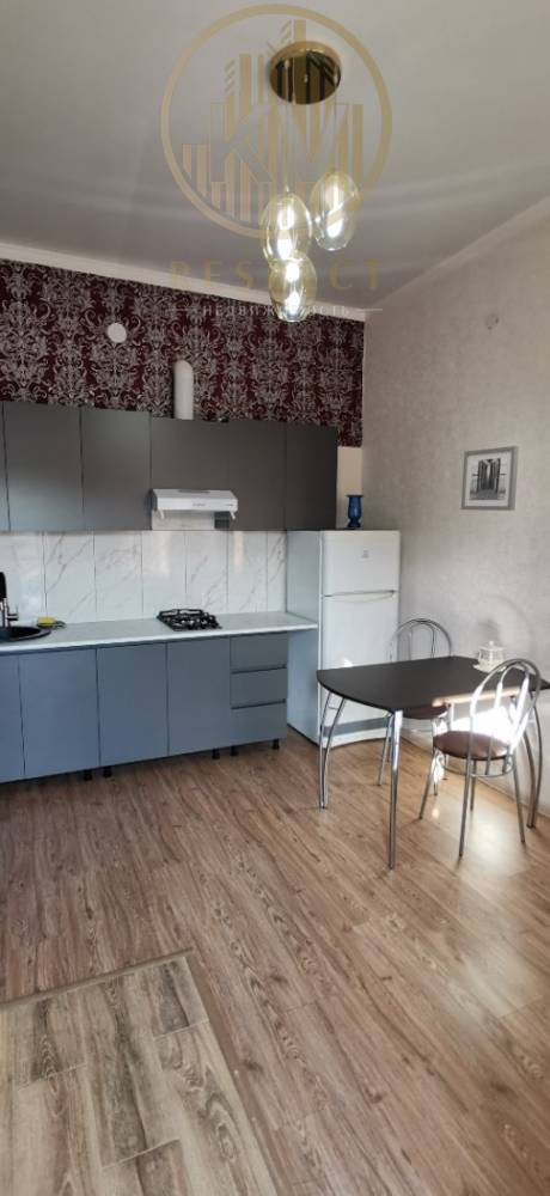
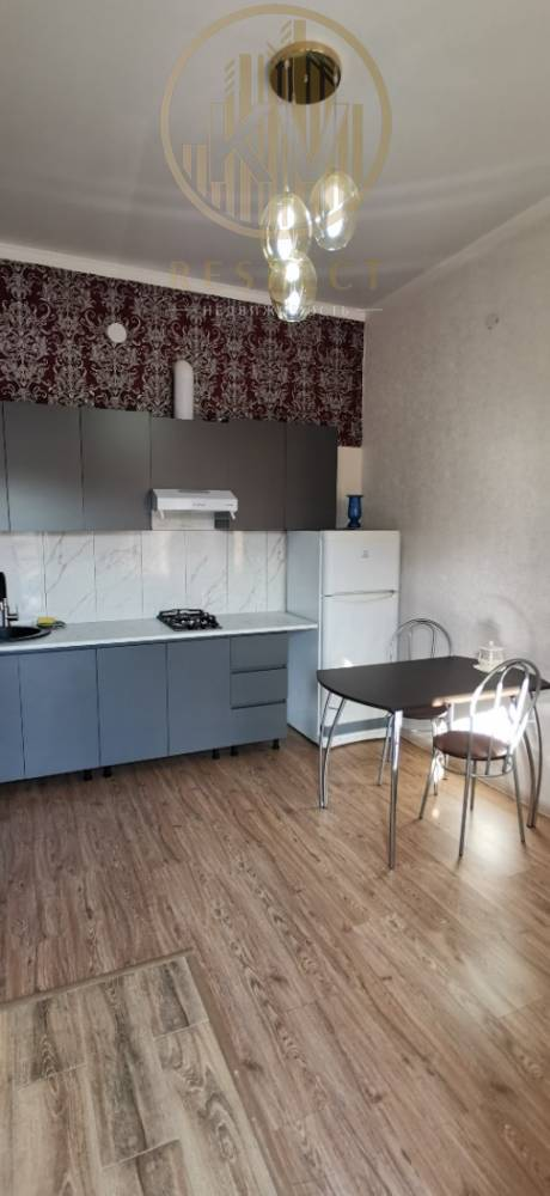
- wall art [460,445,520,512]
